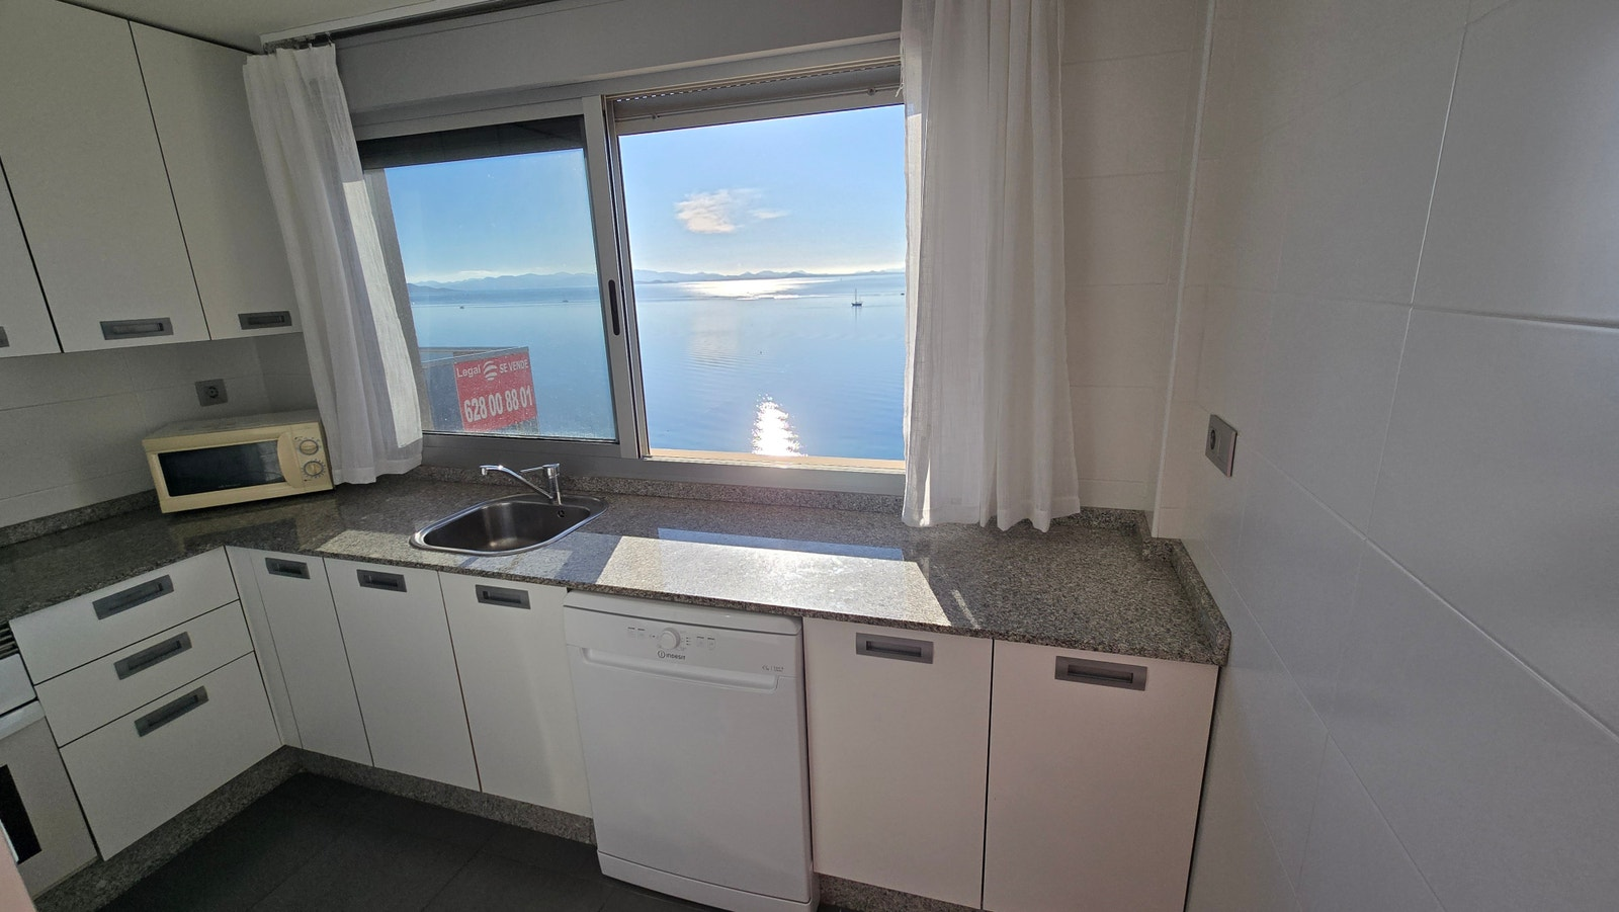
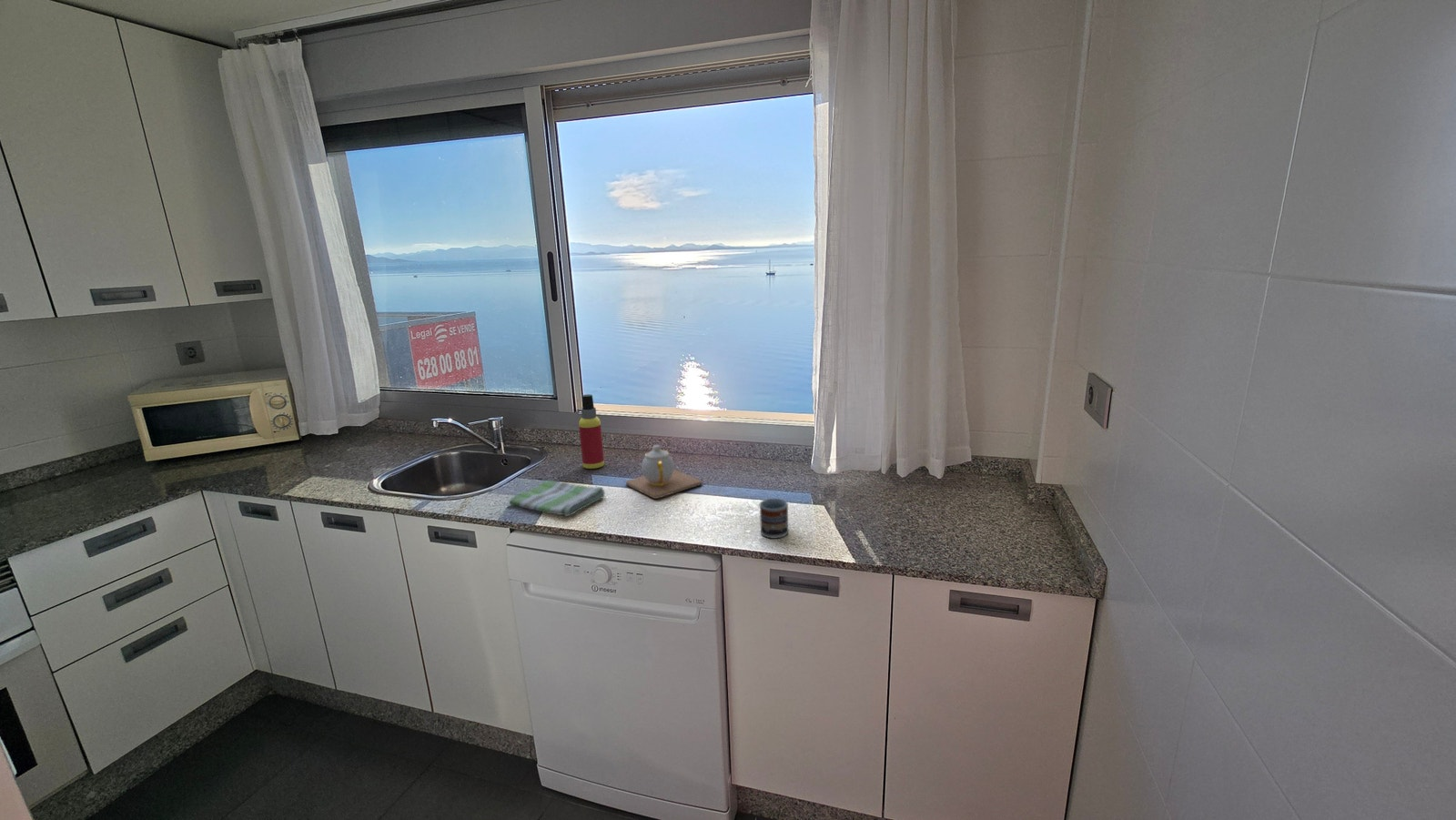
+ spray bottle [578,393,605,470]
+ cup [759,498,789,539]
+ teapot [625,444,703,500]
+ dish towel [509,480,606,517]
